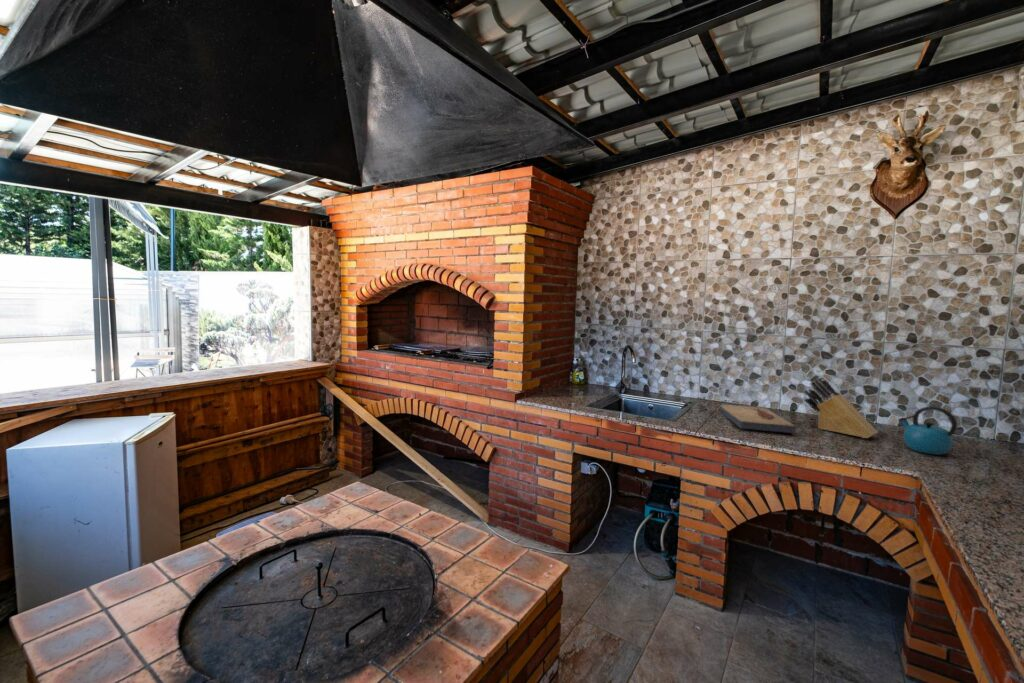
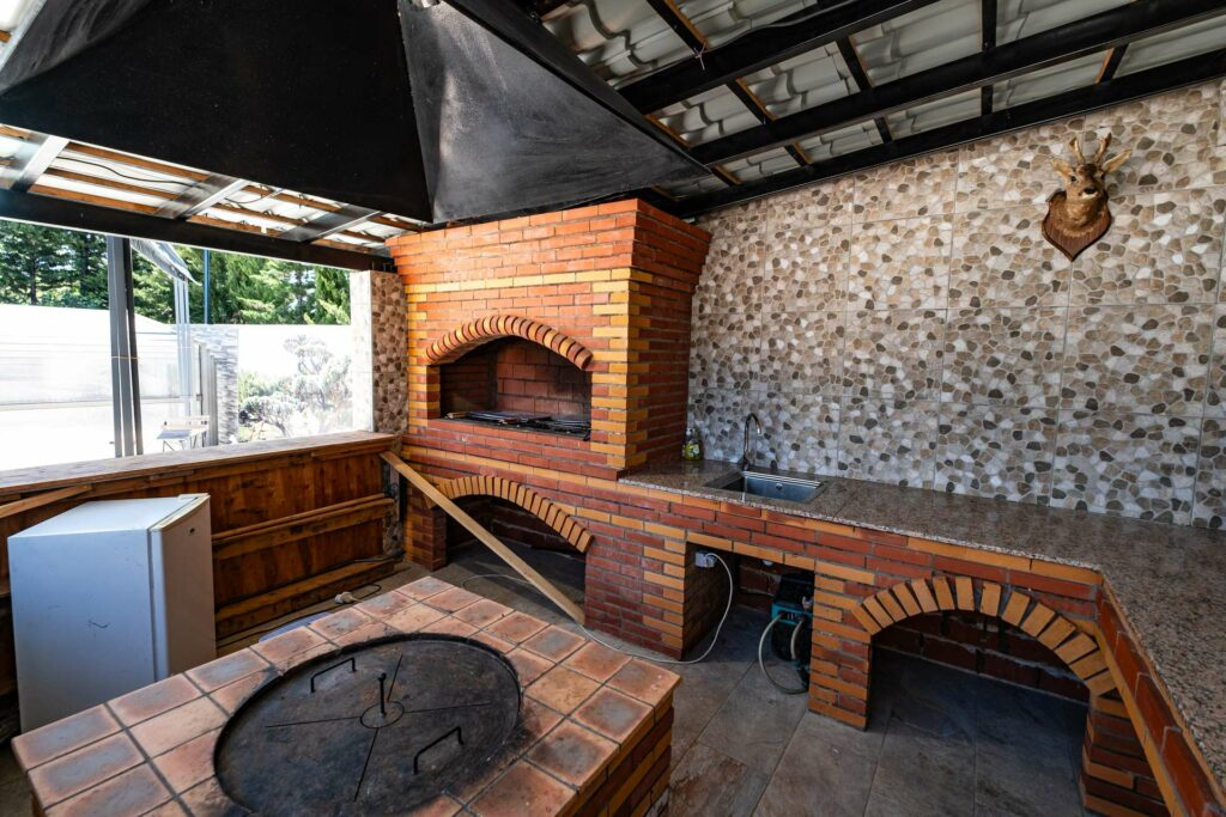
- knife block [803,377,880,439]
- fish fossil [719,404,797,434]
- kettle [897,405,958,456]
